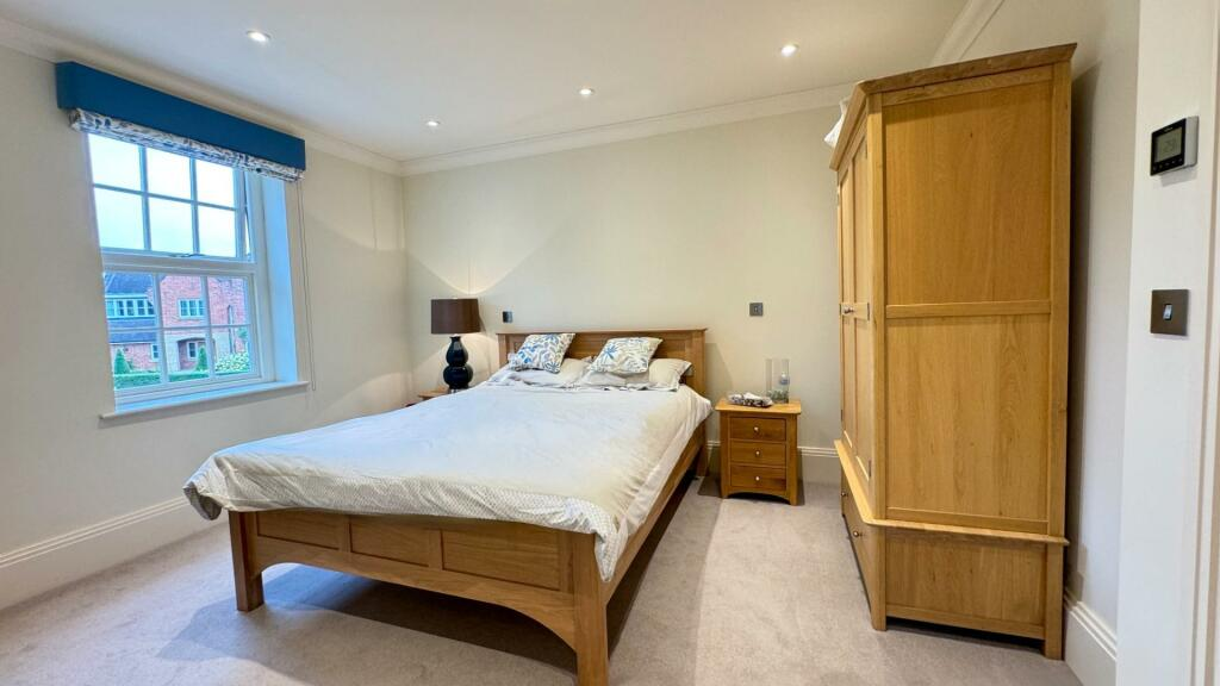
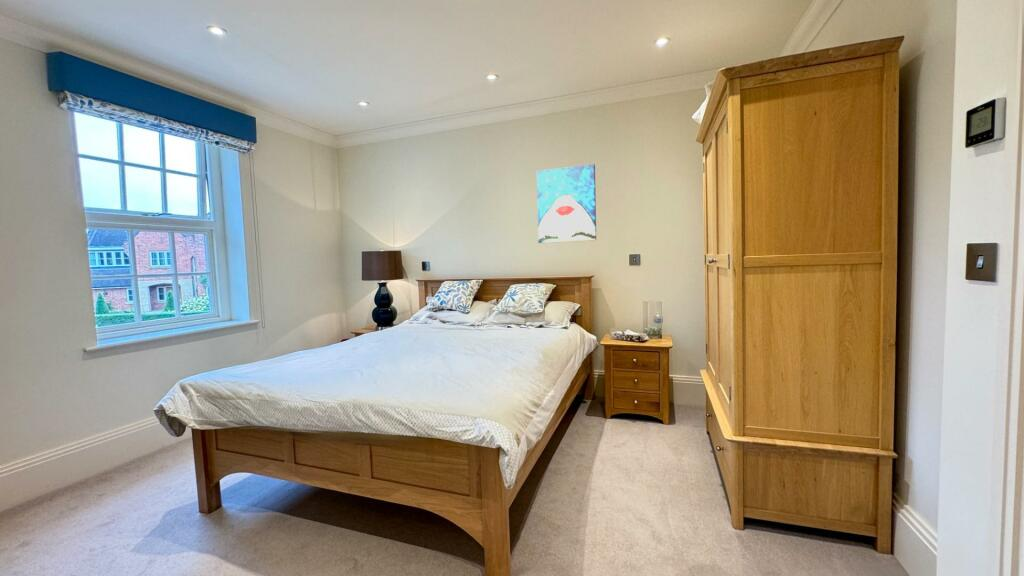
+ wall art [536,163,597,244]
